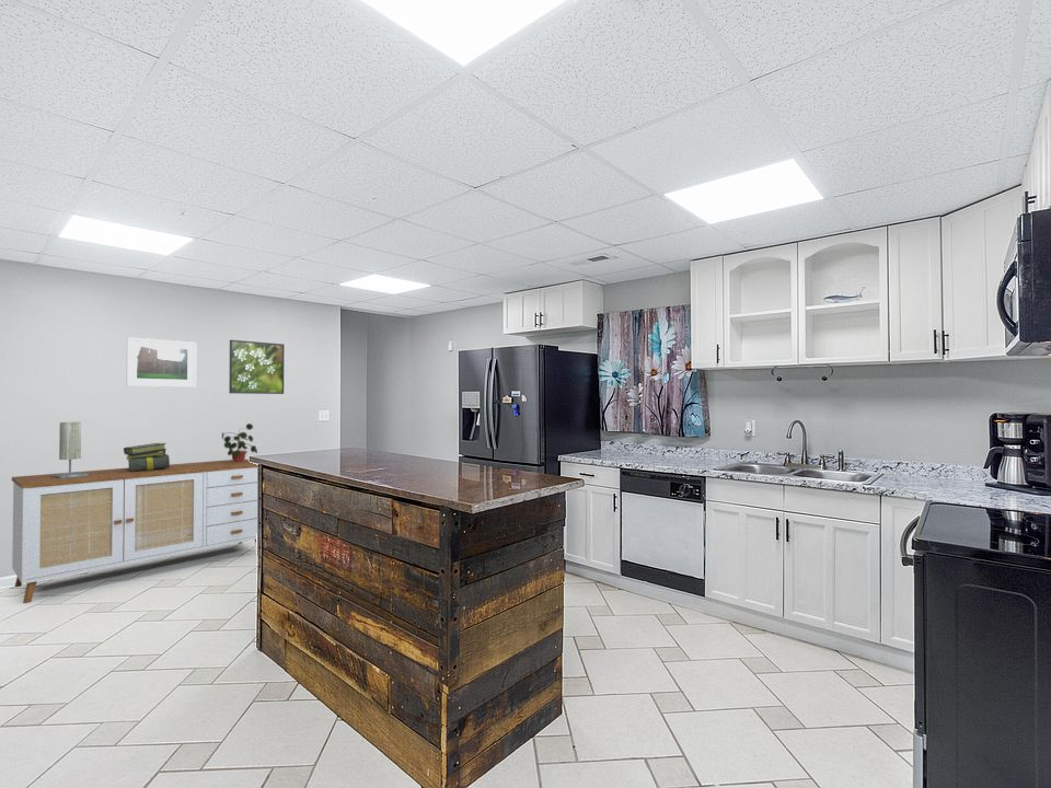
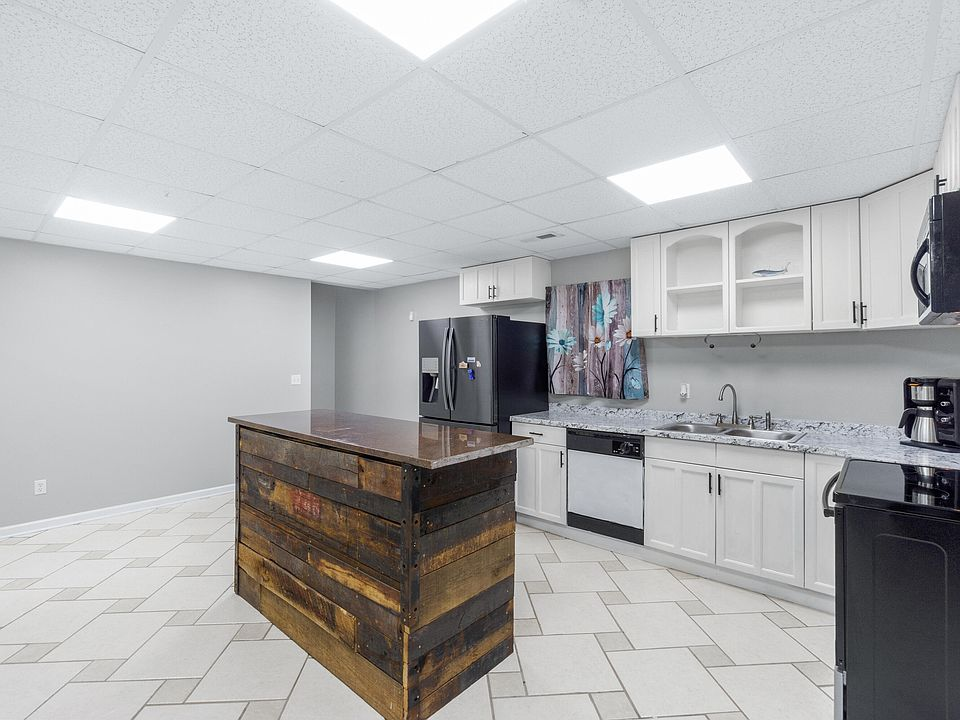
- table lamp [51,421,89,478]
- sideboard [11,459,257,604]
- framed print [228,339,286,395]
- stack of books [123,442,171,472]
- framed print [125,336,197,389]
- potted plant [221,422,258,463]
